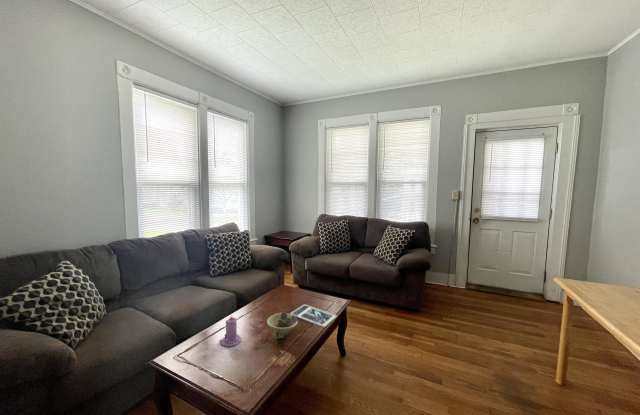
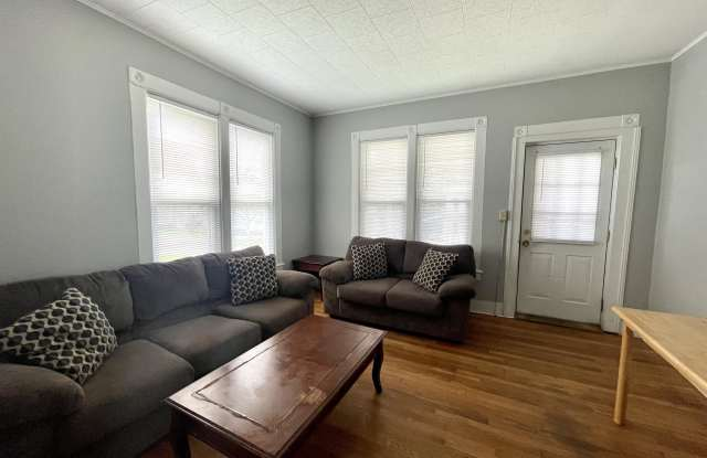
- candle [218,316,242,347]
- magazine [289,303,338,328]
- bowl [266,312,299,340]
